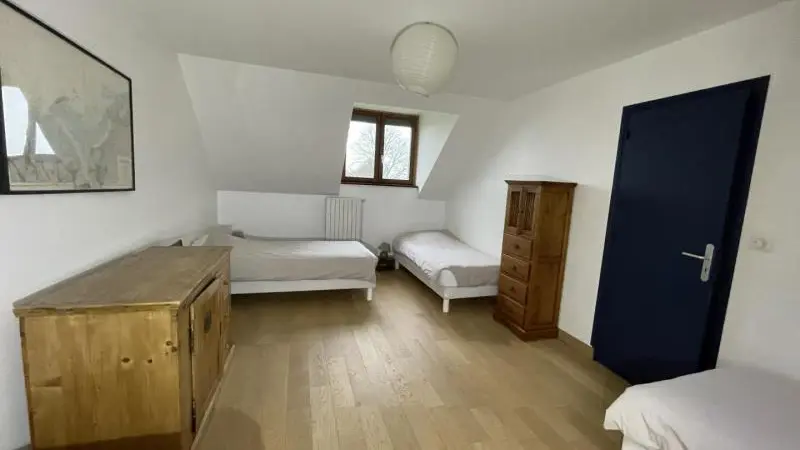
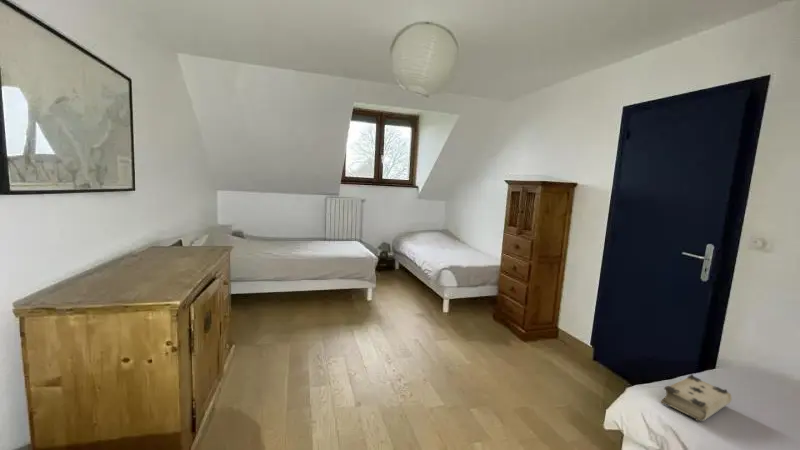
+ book [660,373,733,422]
